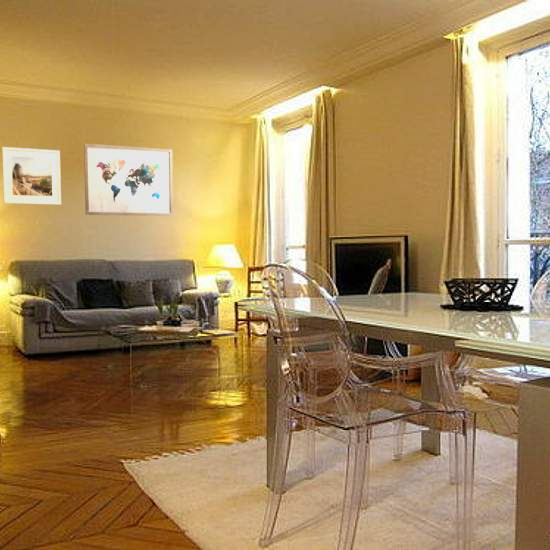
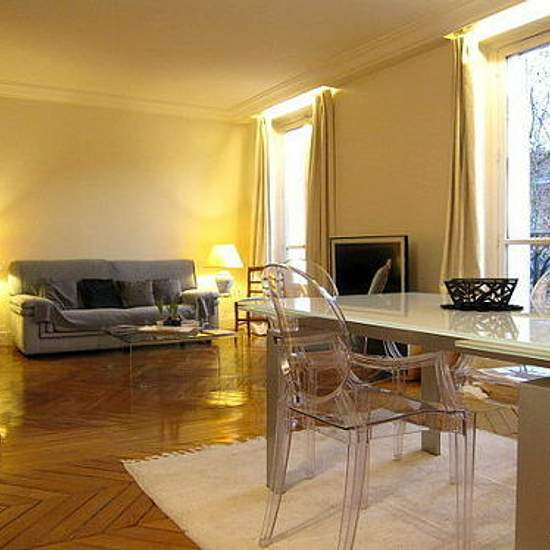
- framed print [1,146,62,206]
- wall art [83,142,174,217]
